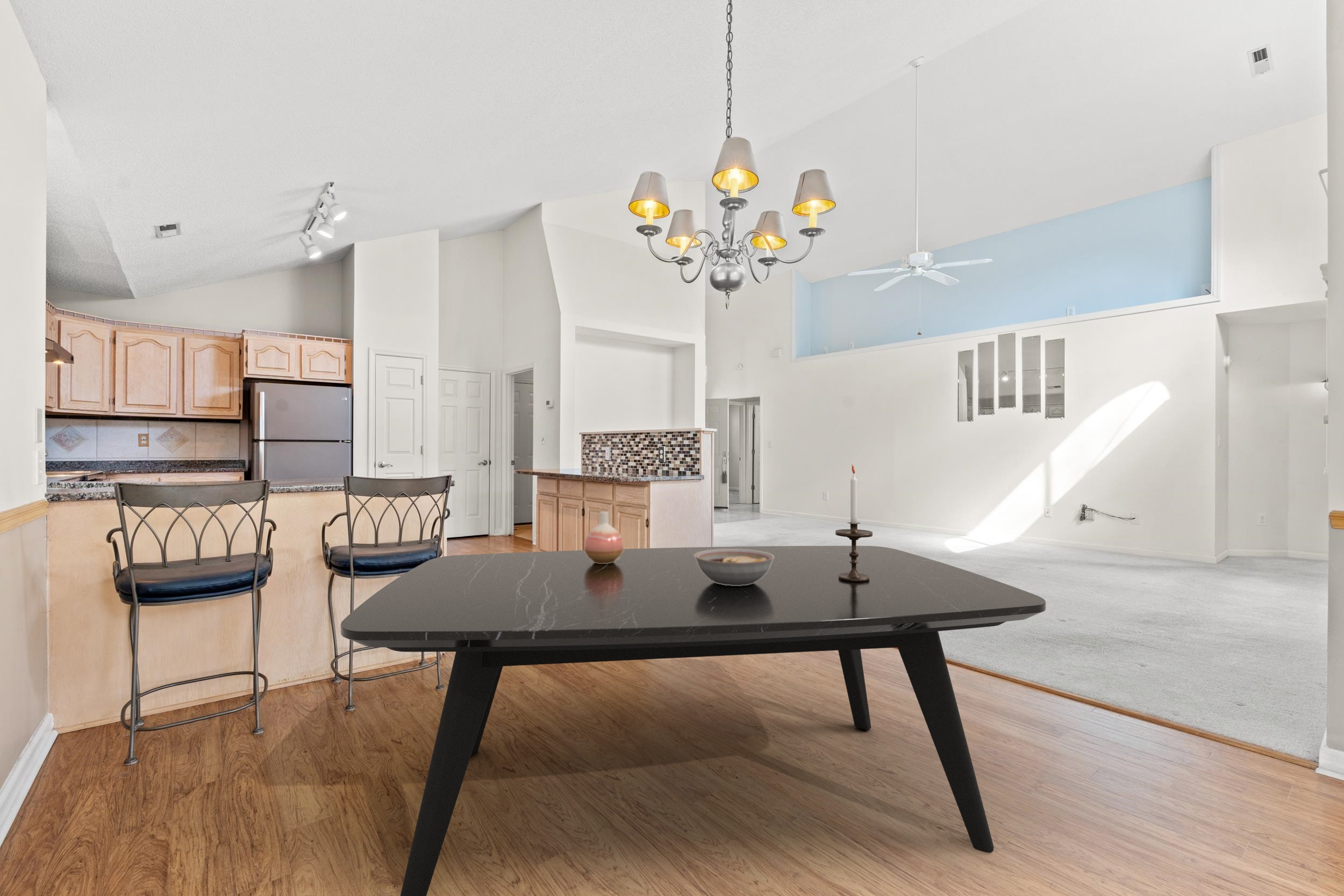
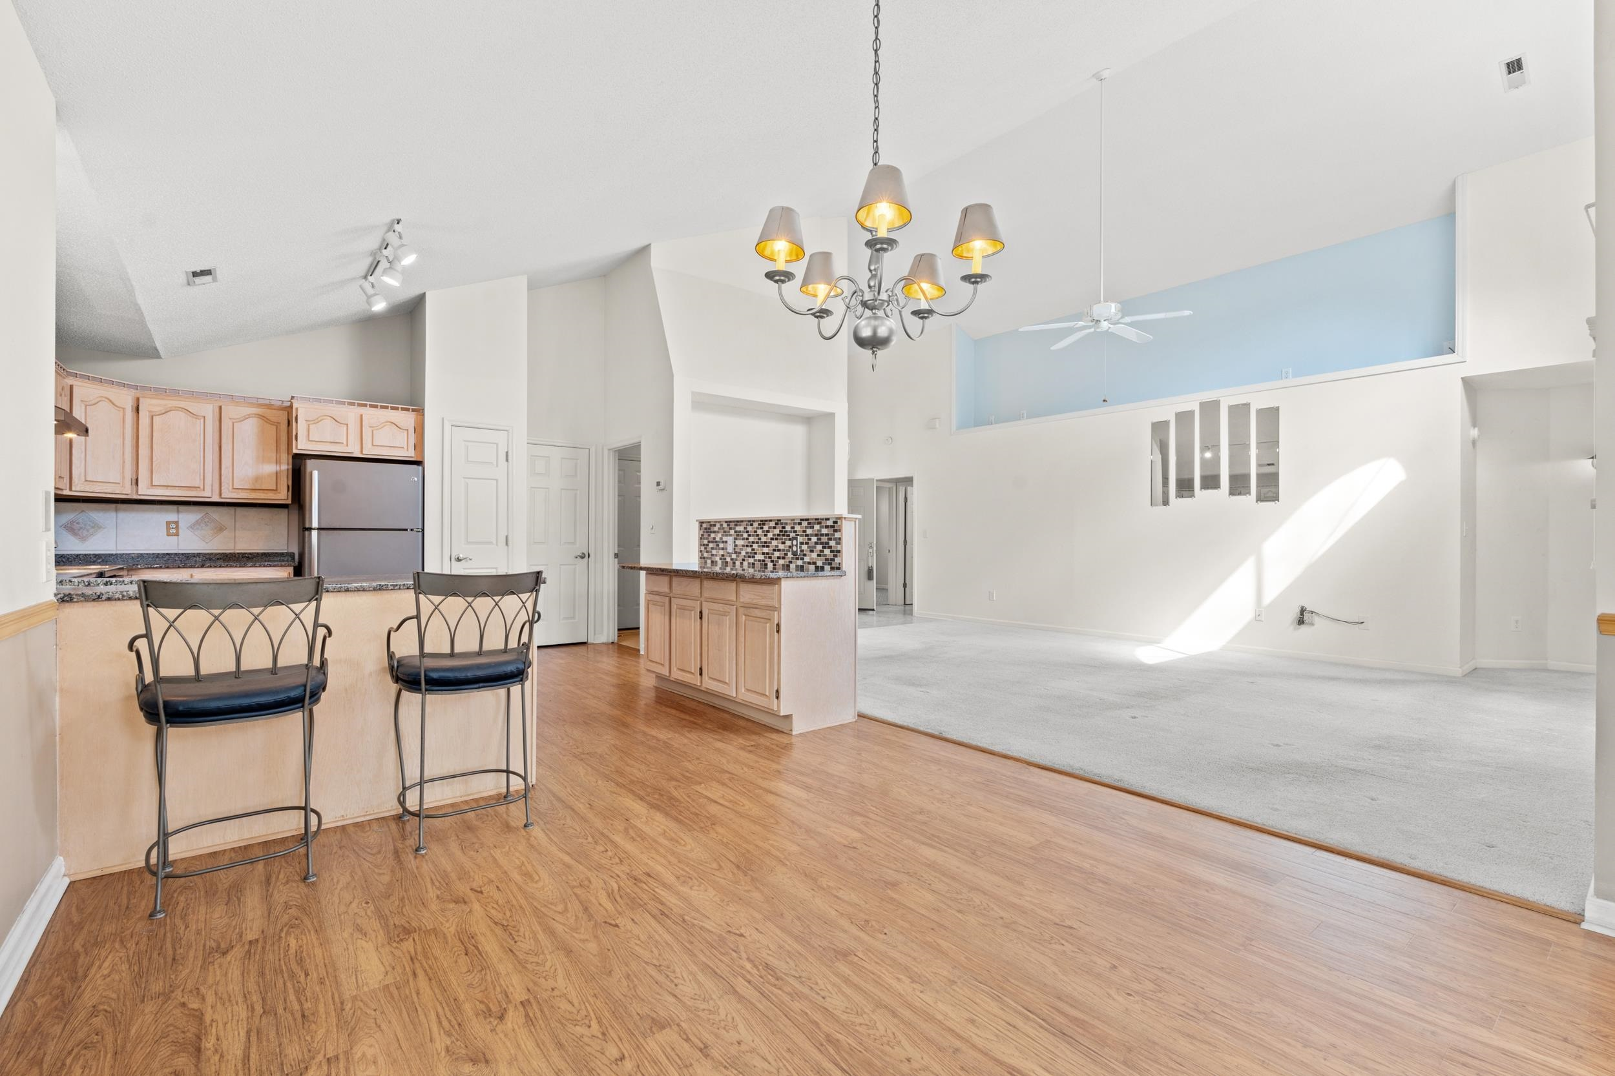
- candlestick [835,464,873,582]
- vase [583,511,624,564]
- bowl [695,549,774,586]
- dining table [340,545,1046,896]
